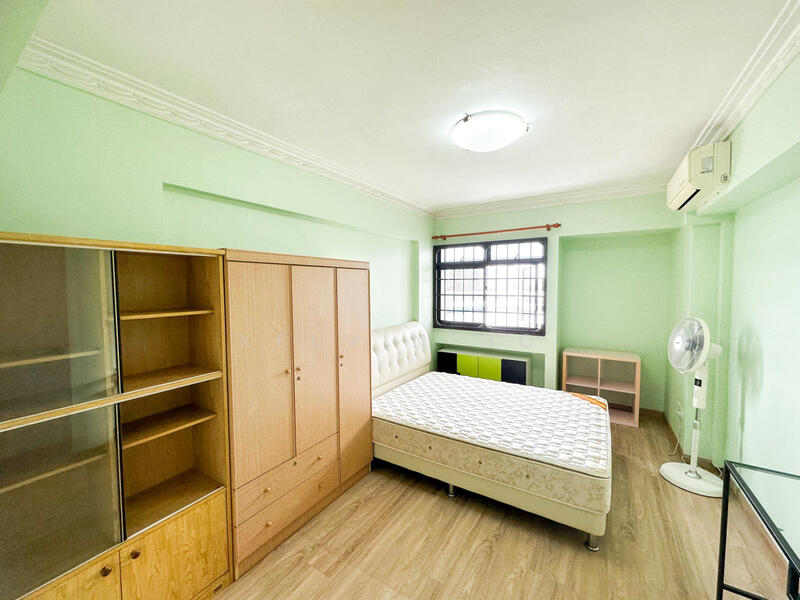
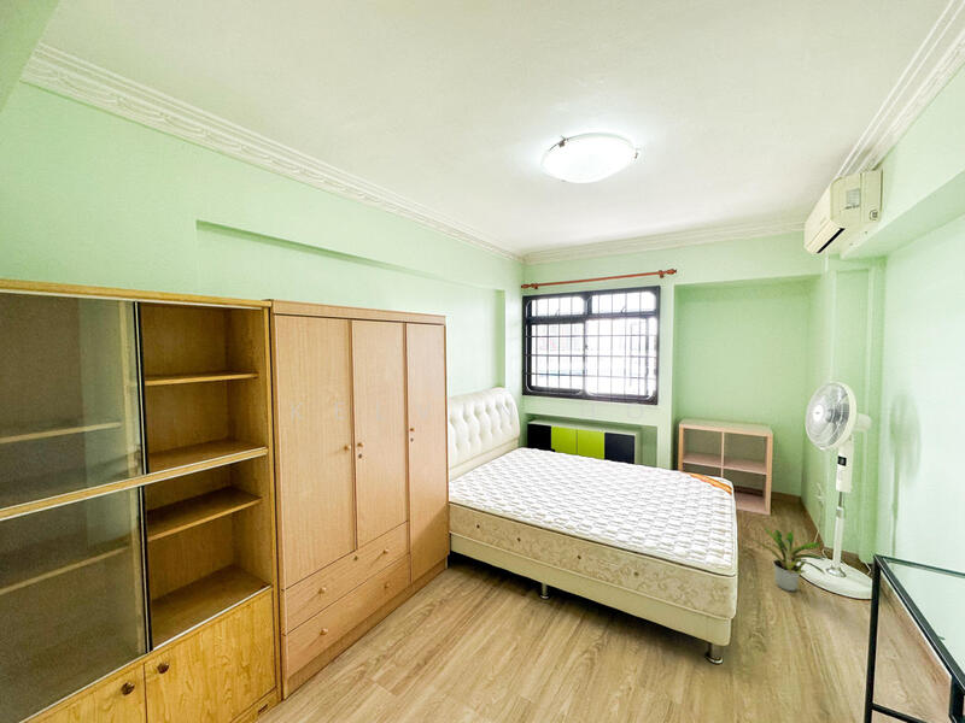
+ potted plant [743,527,826,593]
